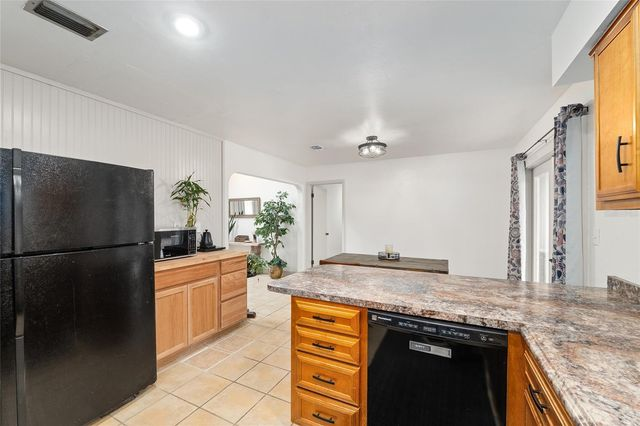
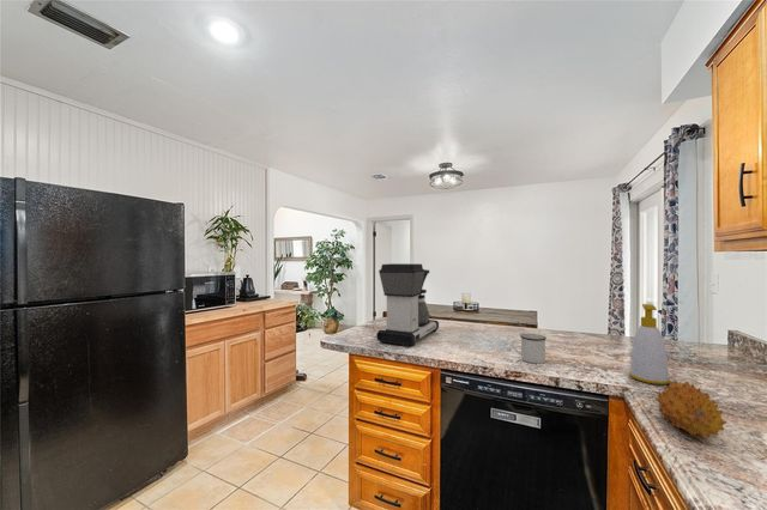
+ coffee maker [375,262,440,348]
+ fruit [654,380,729,439]
+ mug [511,333,548,365]
+ soap bottle [628,303,671,385]
